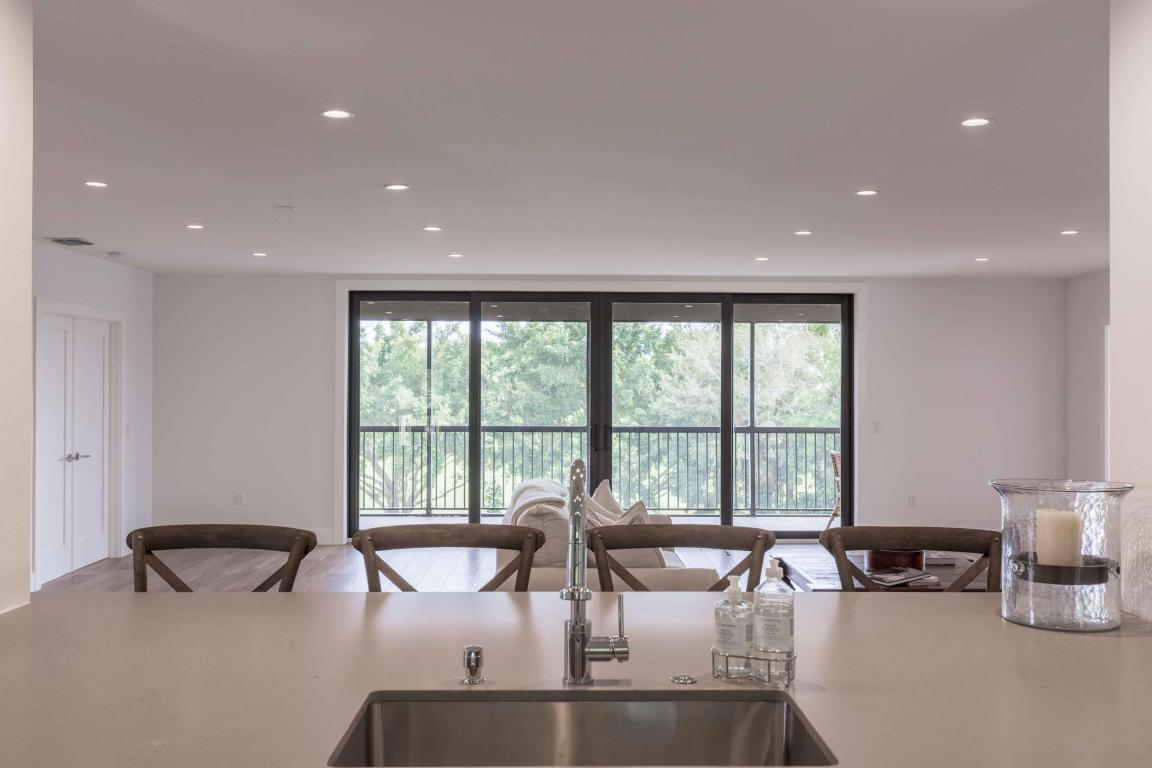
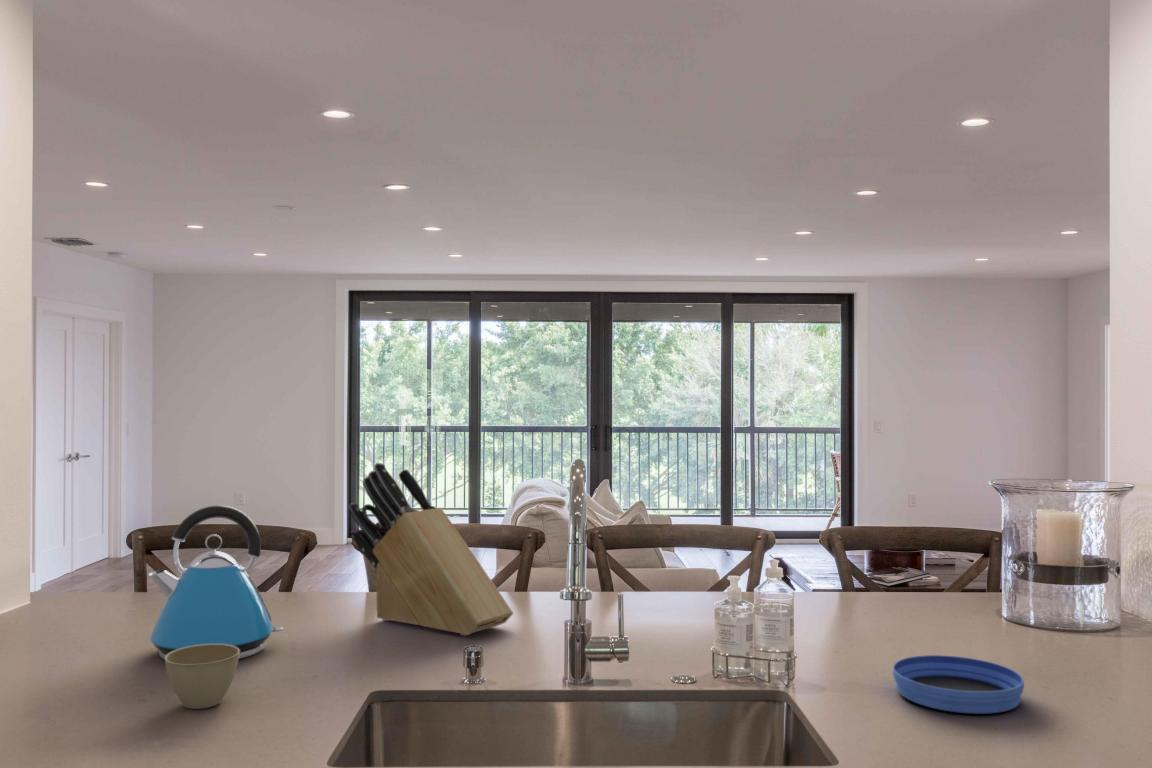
+ kettle [148,505,284,661]
+ bowl [892,654,1025,715]
+ knife block [348,462,514,636]
+ flower pot [164,644,240,710]
